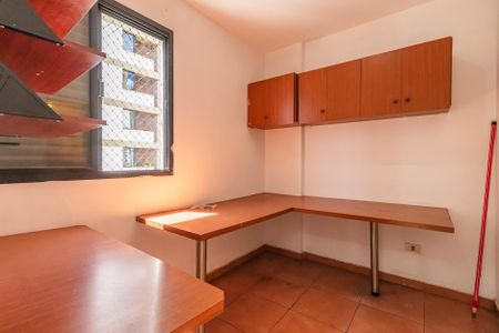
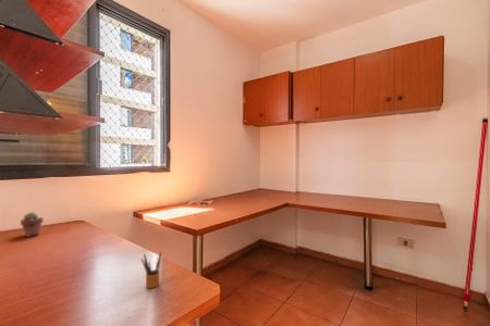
+ potted succulent [20,211,45,238]
+ pencil box [140,251,162,289]
